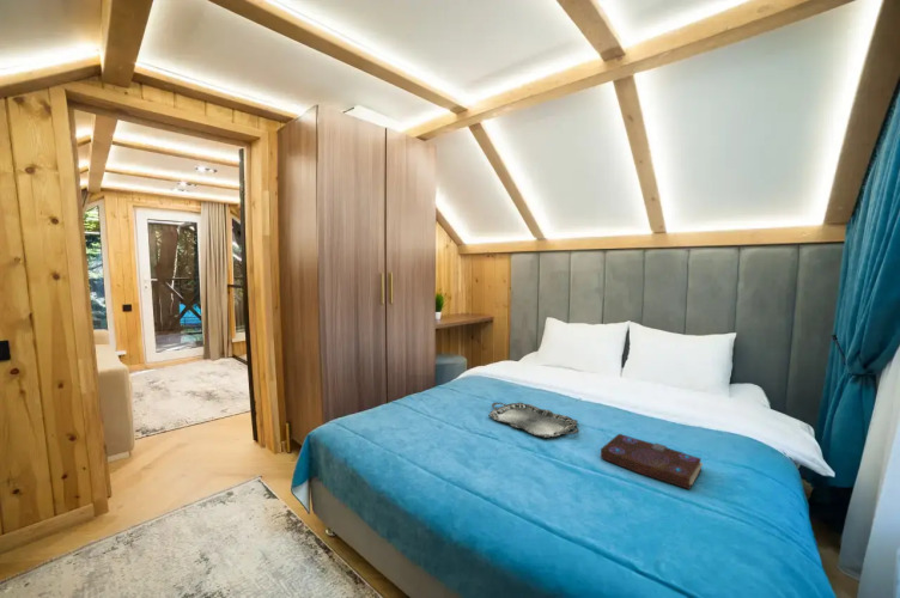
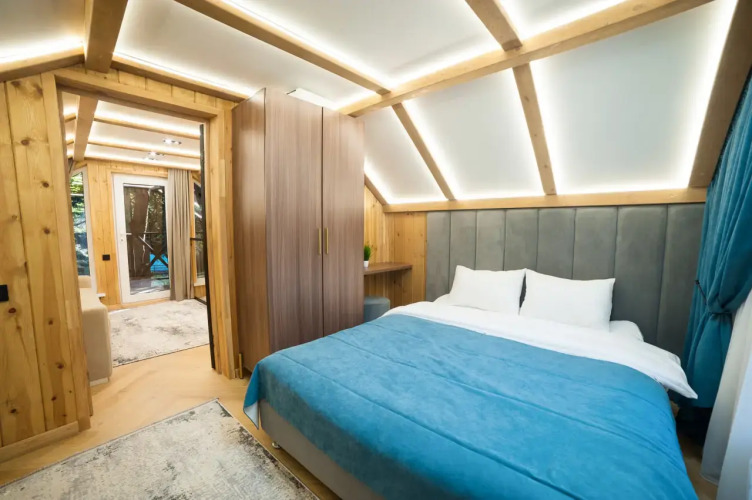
- book [598,433,705,490]
- serving tray [487,402,580,439]
